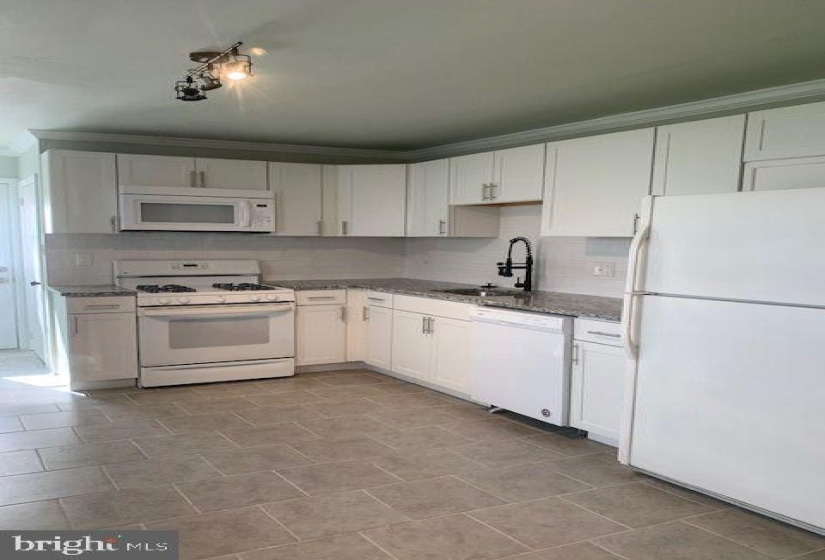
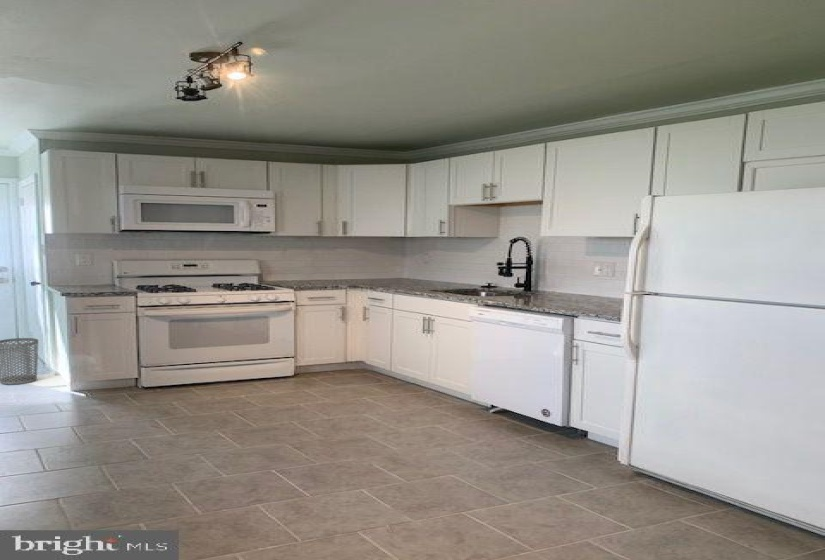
+ waste bin [0,337,39,386]
